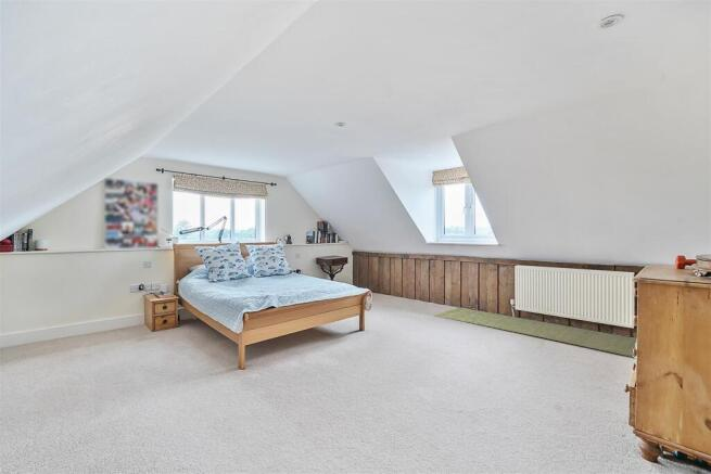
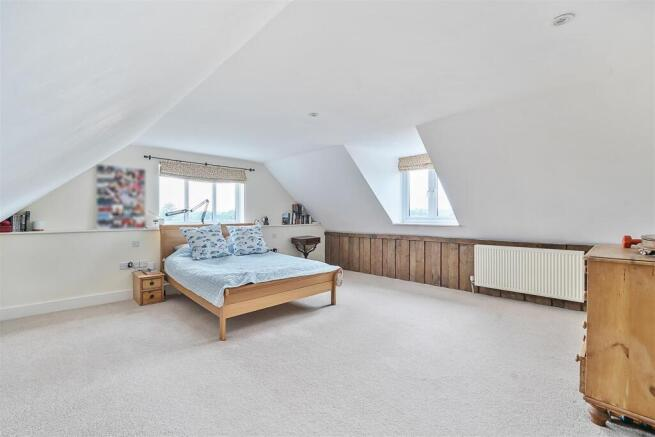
- rug [432,307,637,358]
